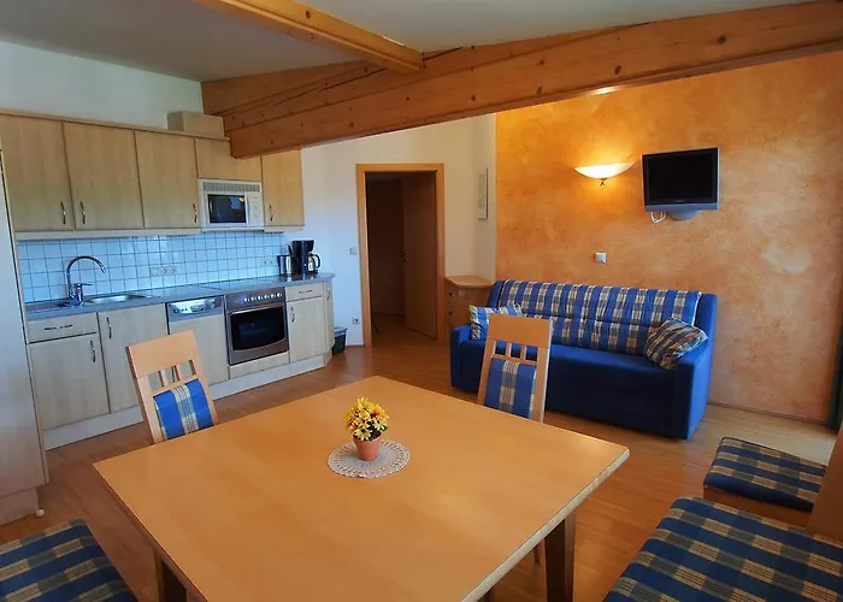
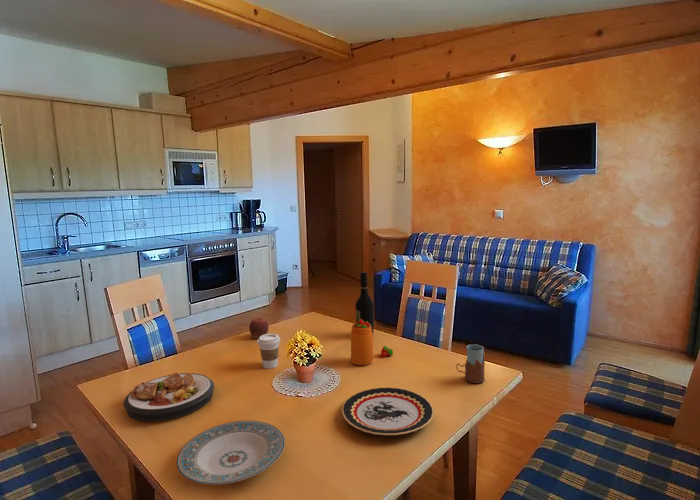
+ drinking glass [455,344,486,384]
+ plate [341,387,435,436]
+ plate [176,420,286,485]
+ wine bottle [355,271,375,334]
+ coffee cup [256,333,281,370]
+ plate [122,371,215,422]
+ apple [248,317,270,339]
+ jar [350,319,394,366]
